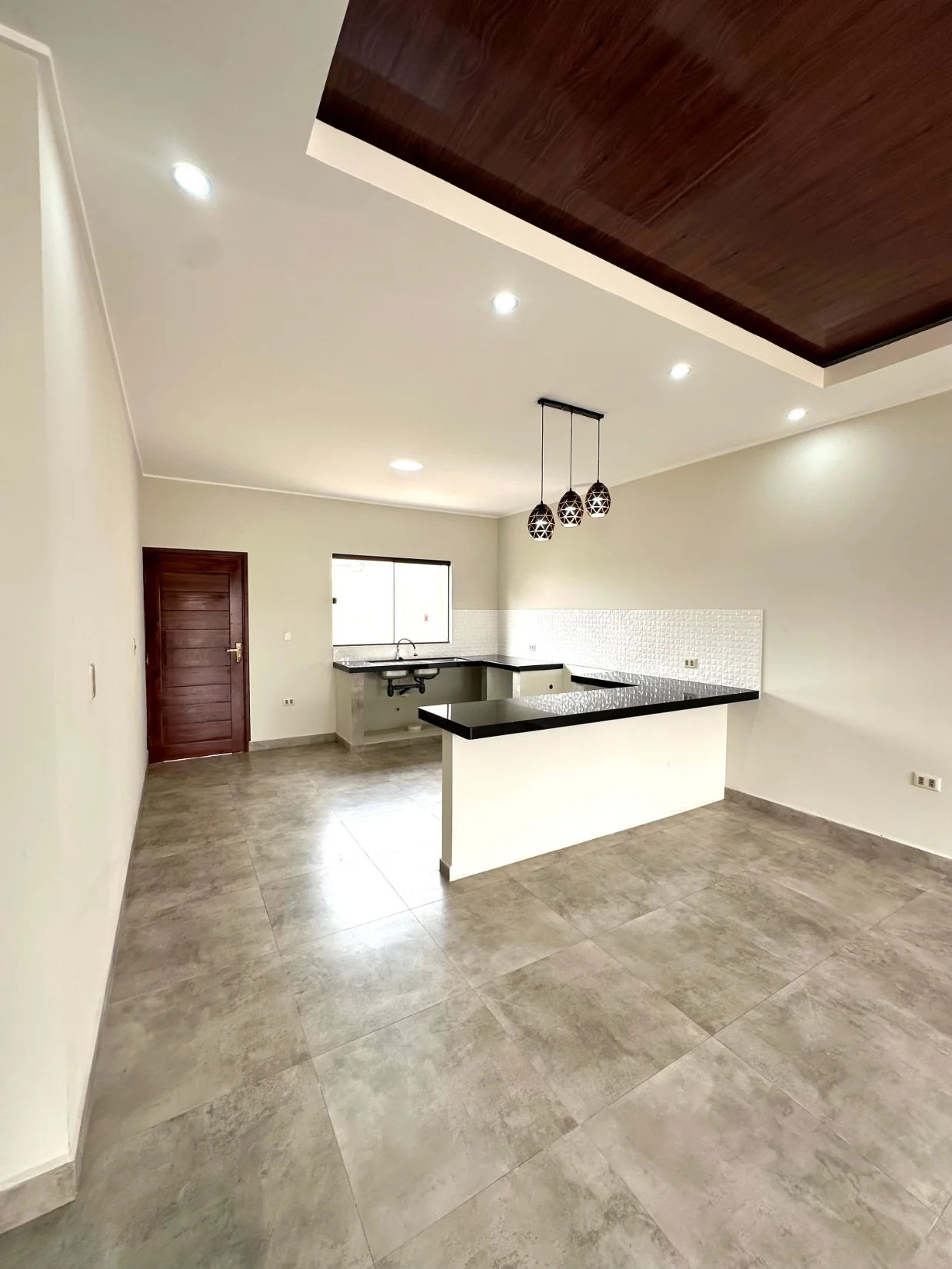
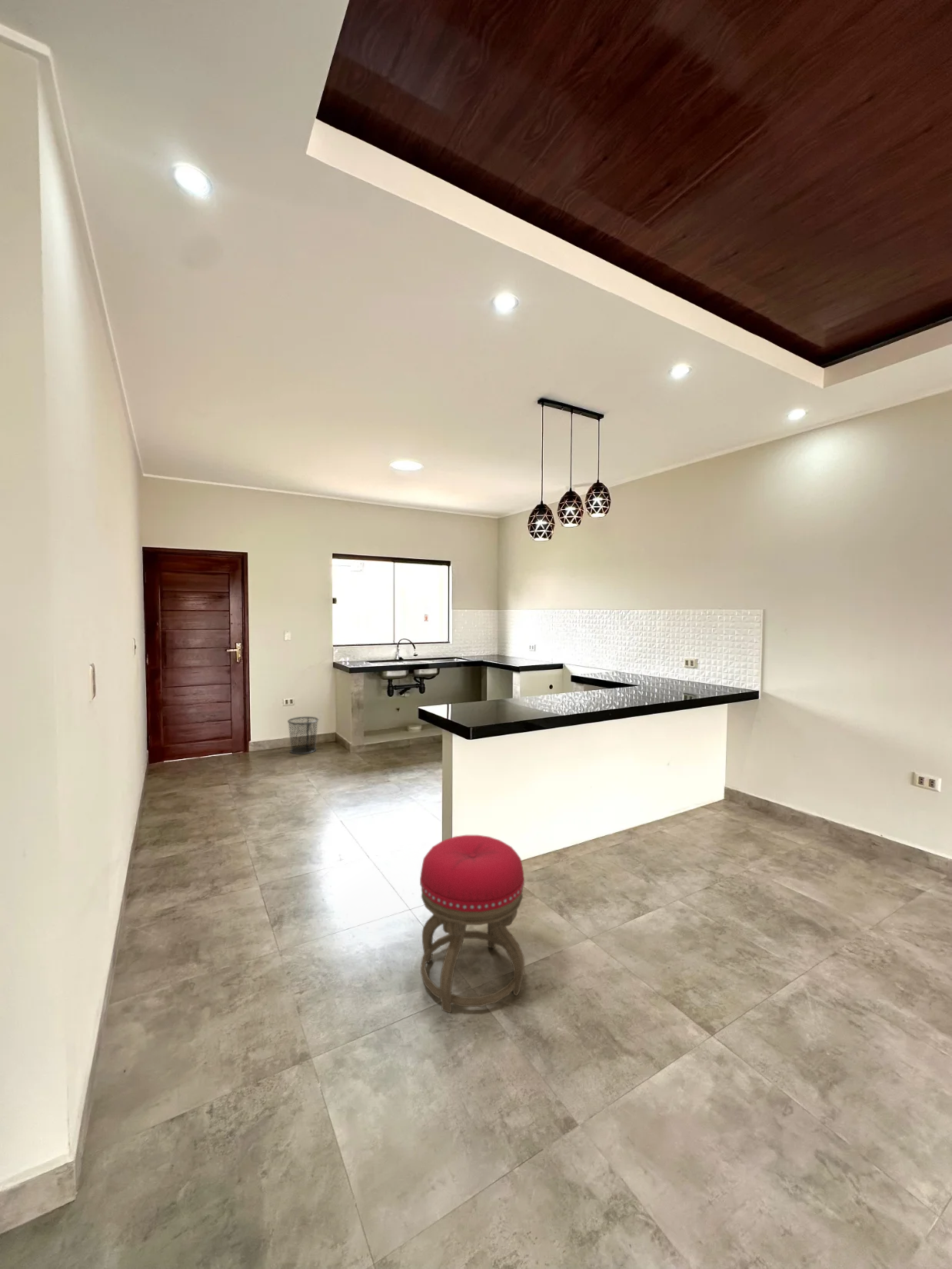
+ waste bin [287,716,319,755]
+ stool [419,834,525,1014]
